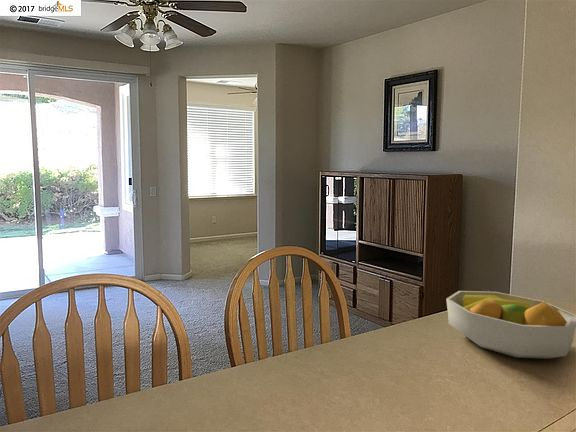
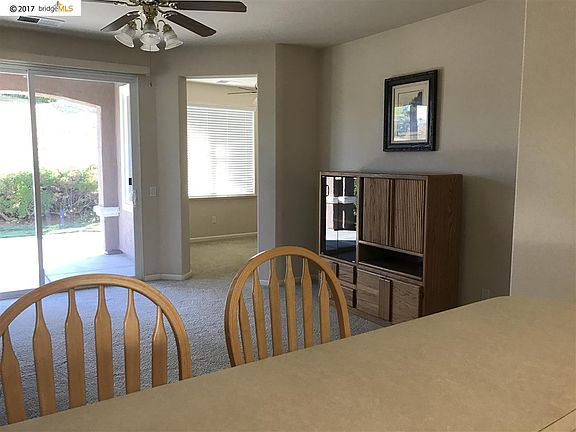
- fruit bowl [445,290,576,360]
